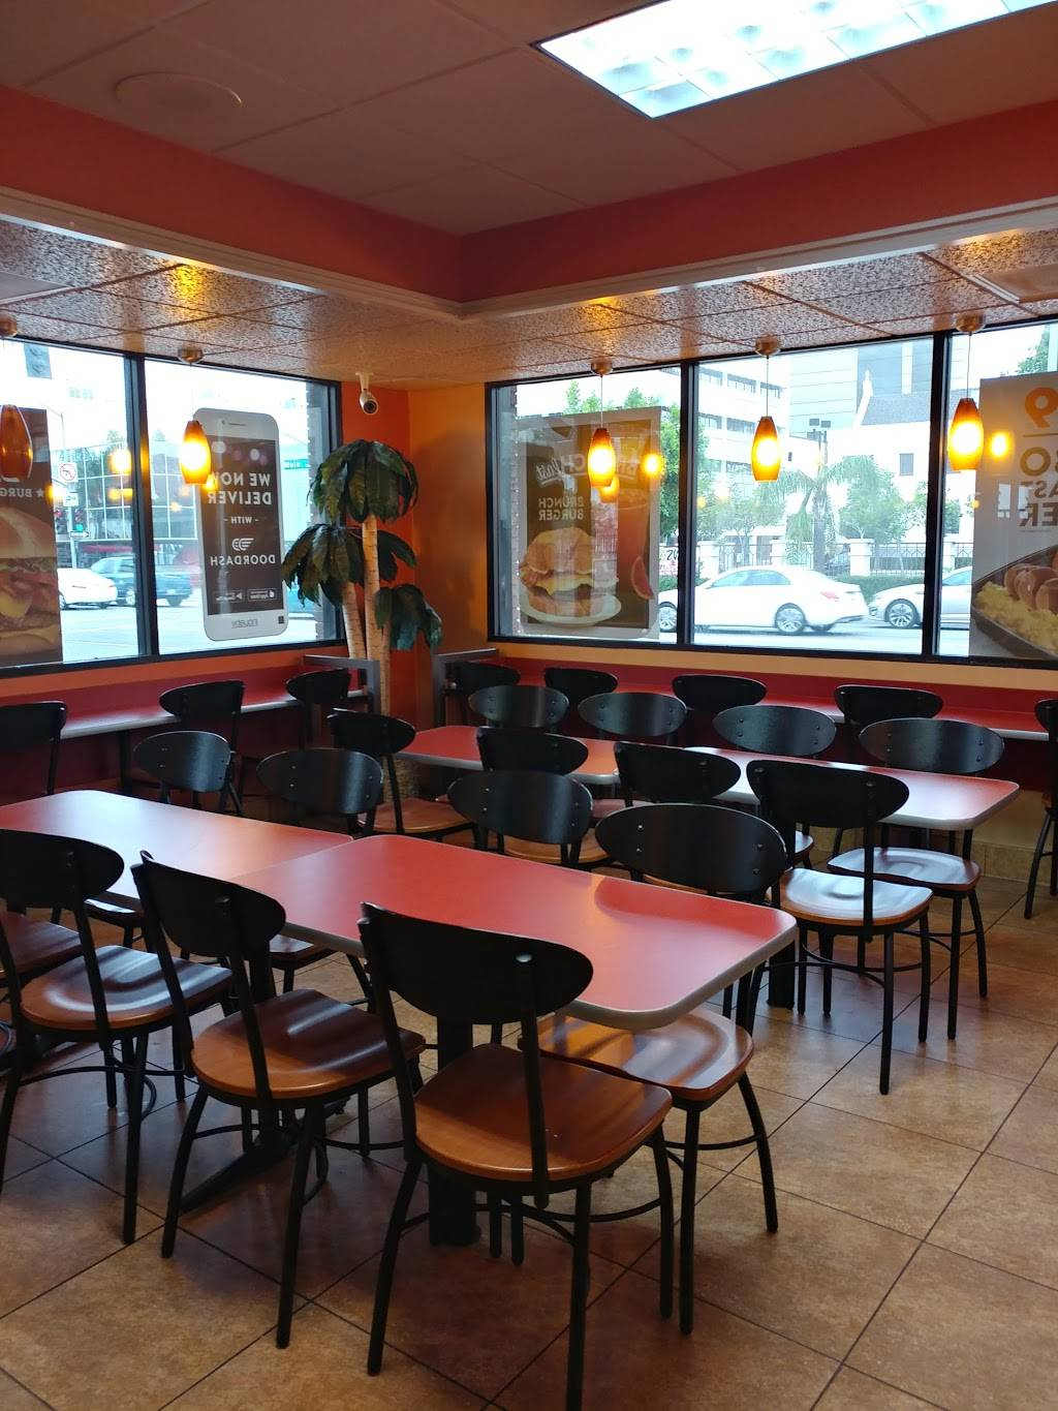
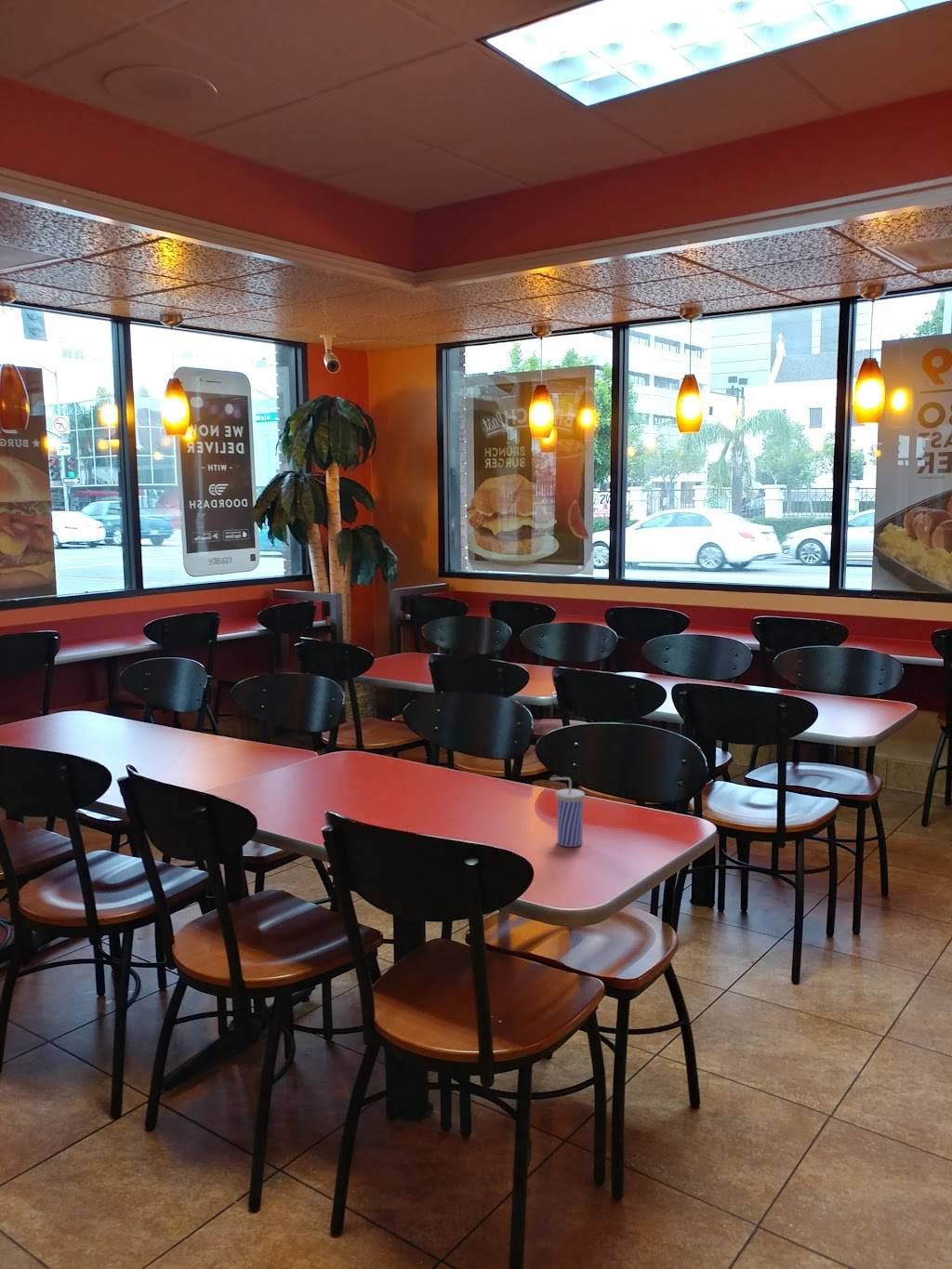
+ beverage cup [549,776,586,848]
